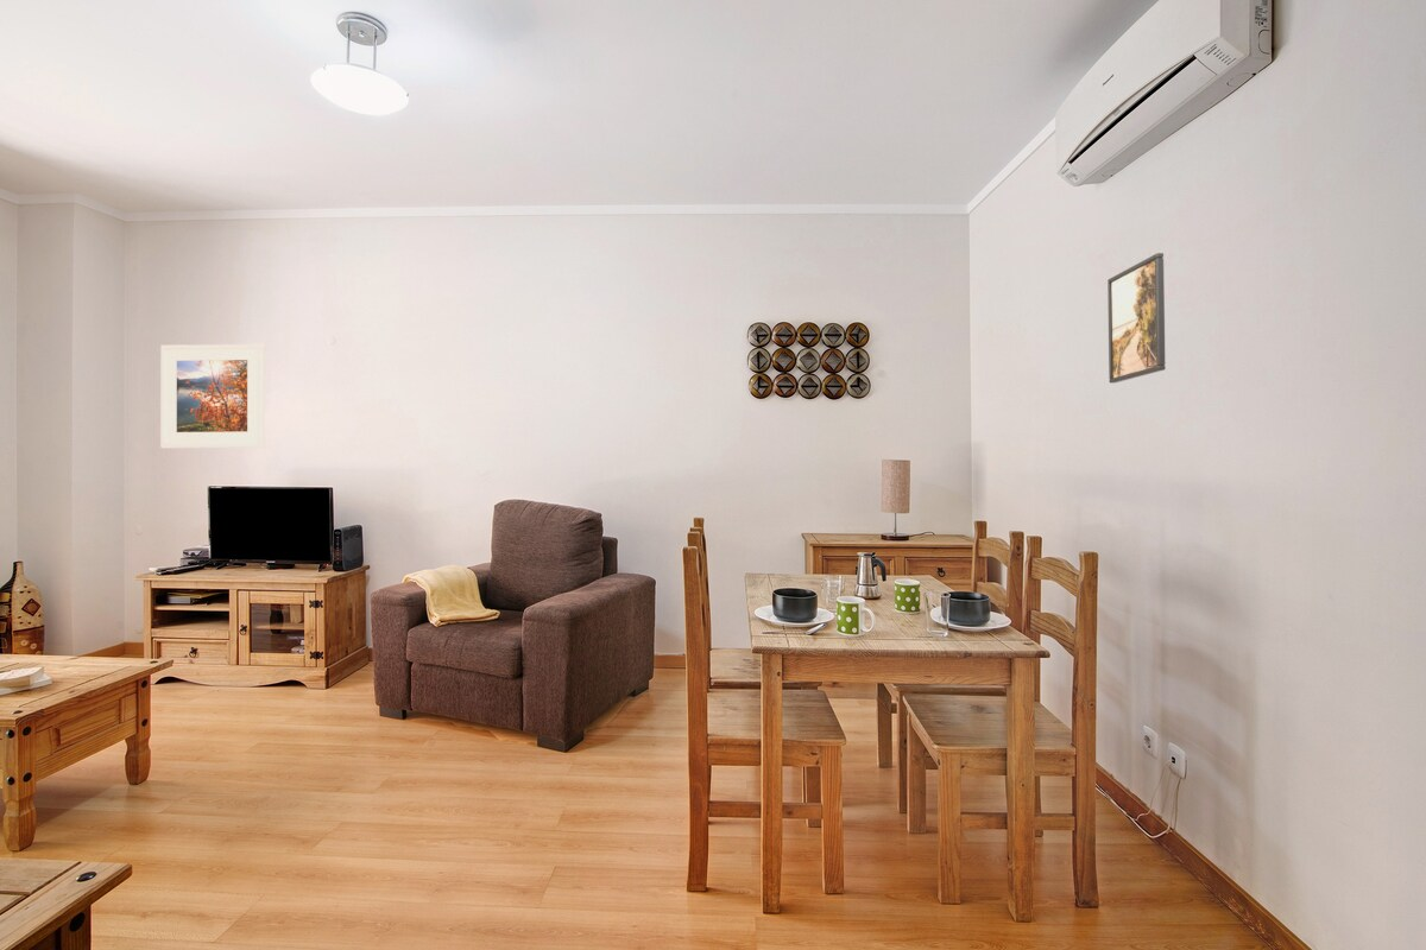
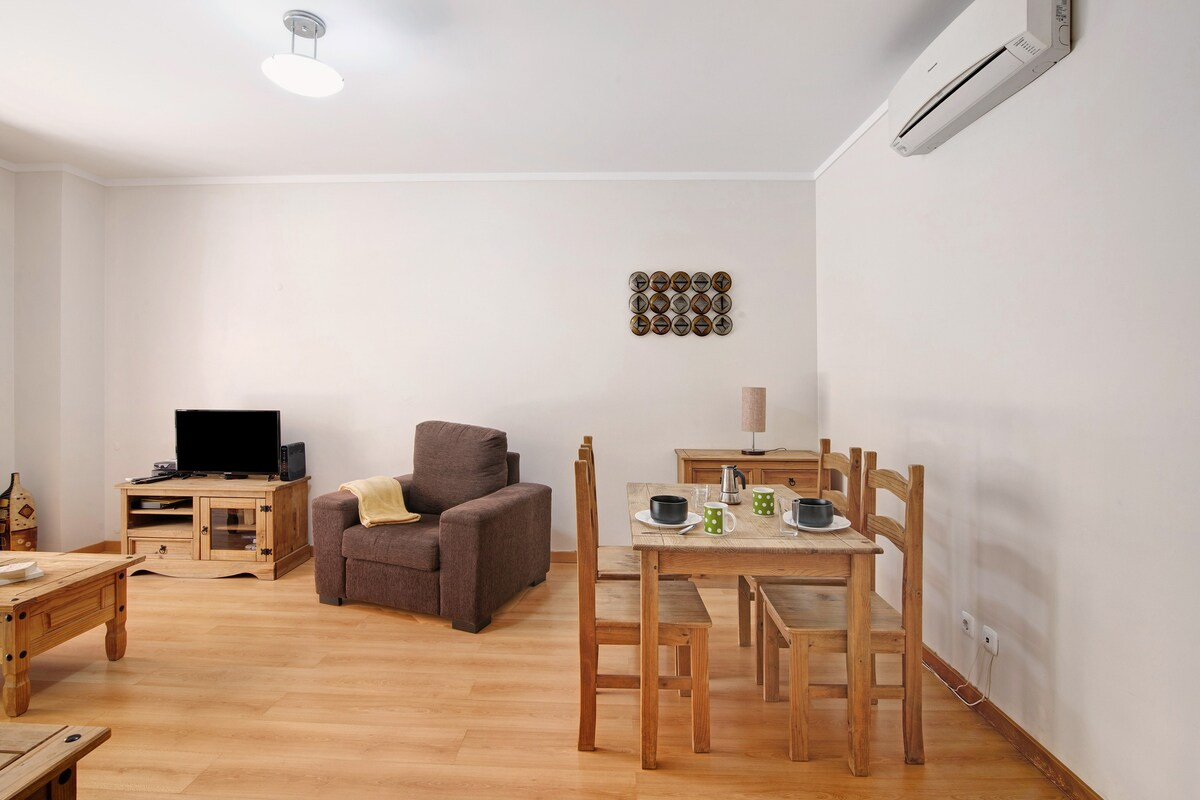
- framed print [159,343,266,449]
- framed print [1106,252,1167,384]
